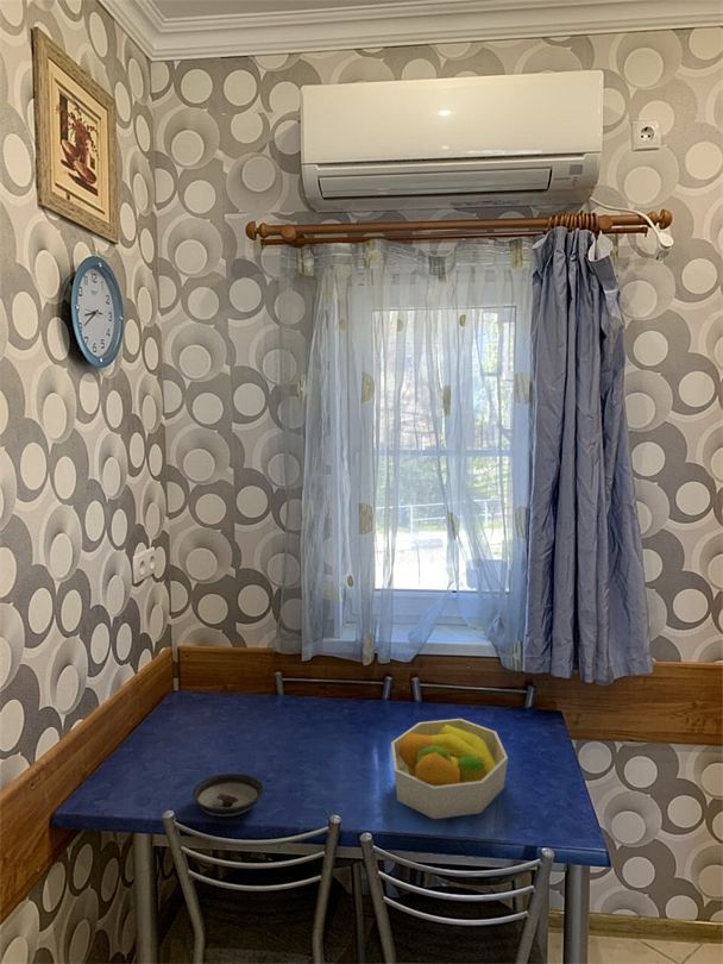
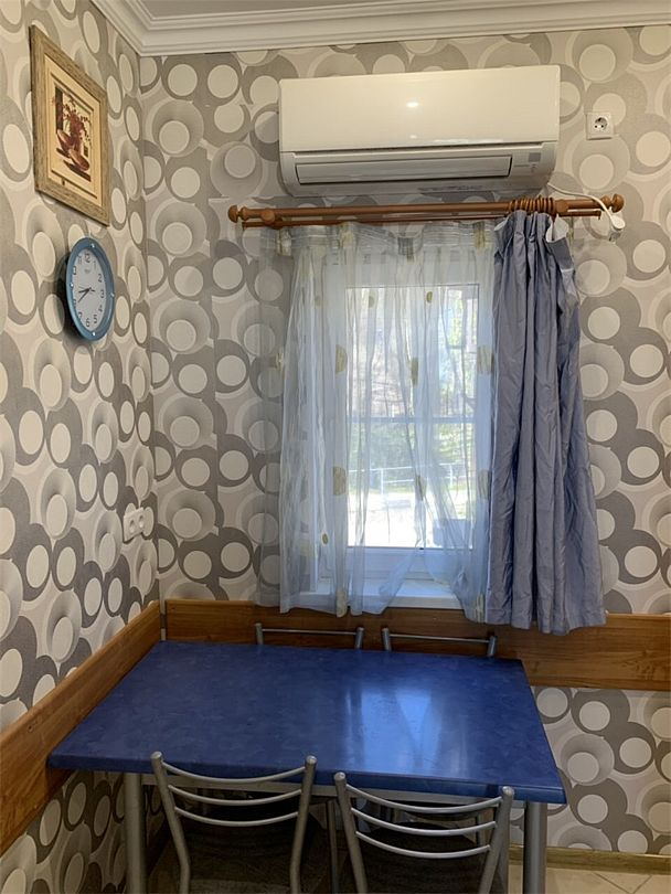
- fruit bowl [390,718,509,820]
- saucer [191,772,265,818]
